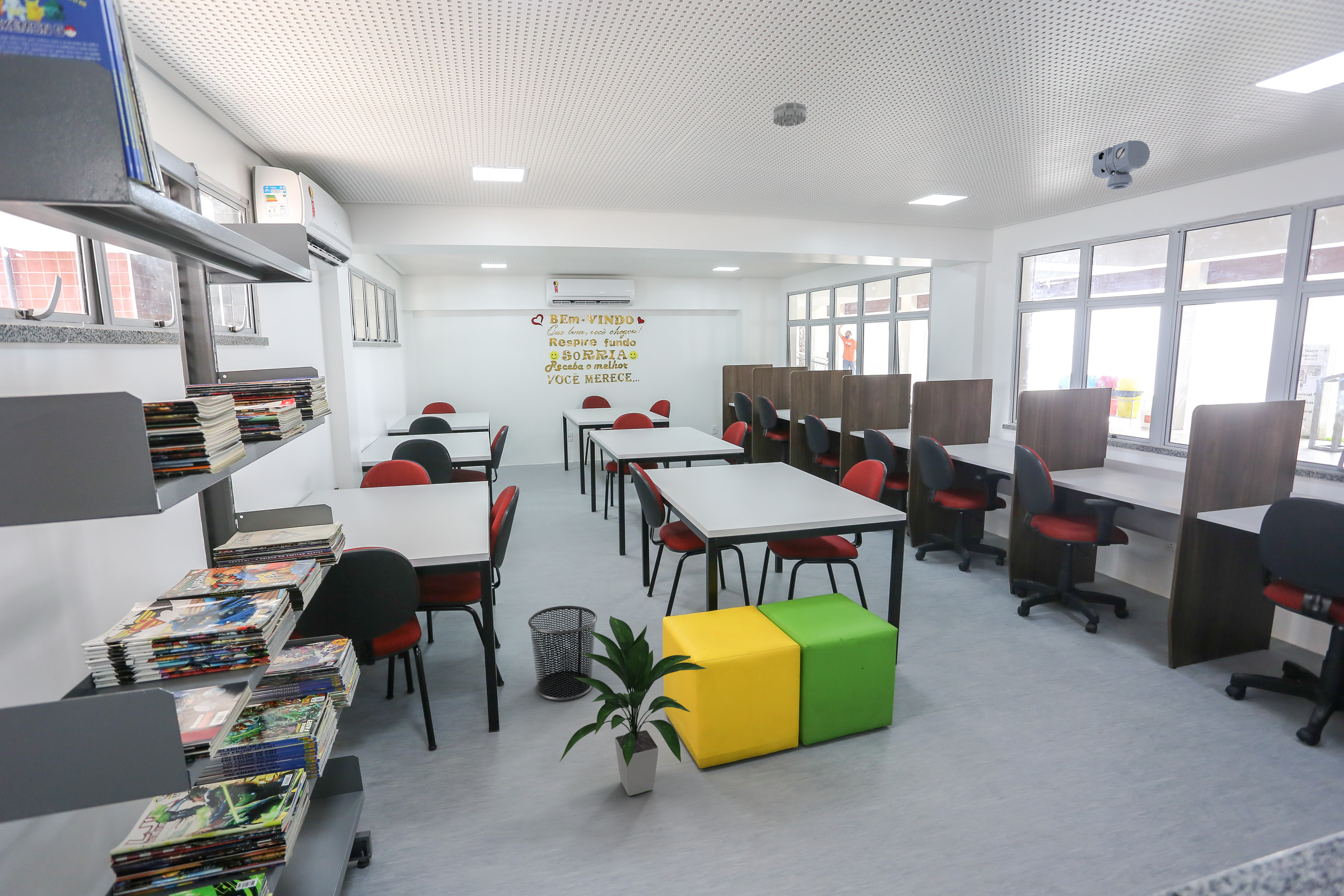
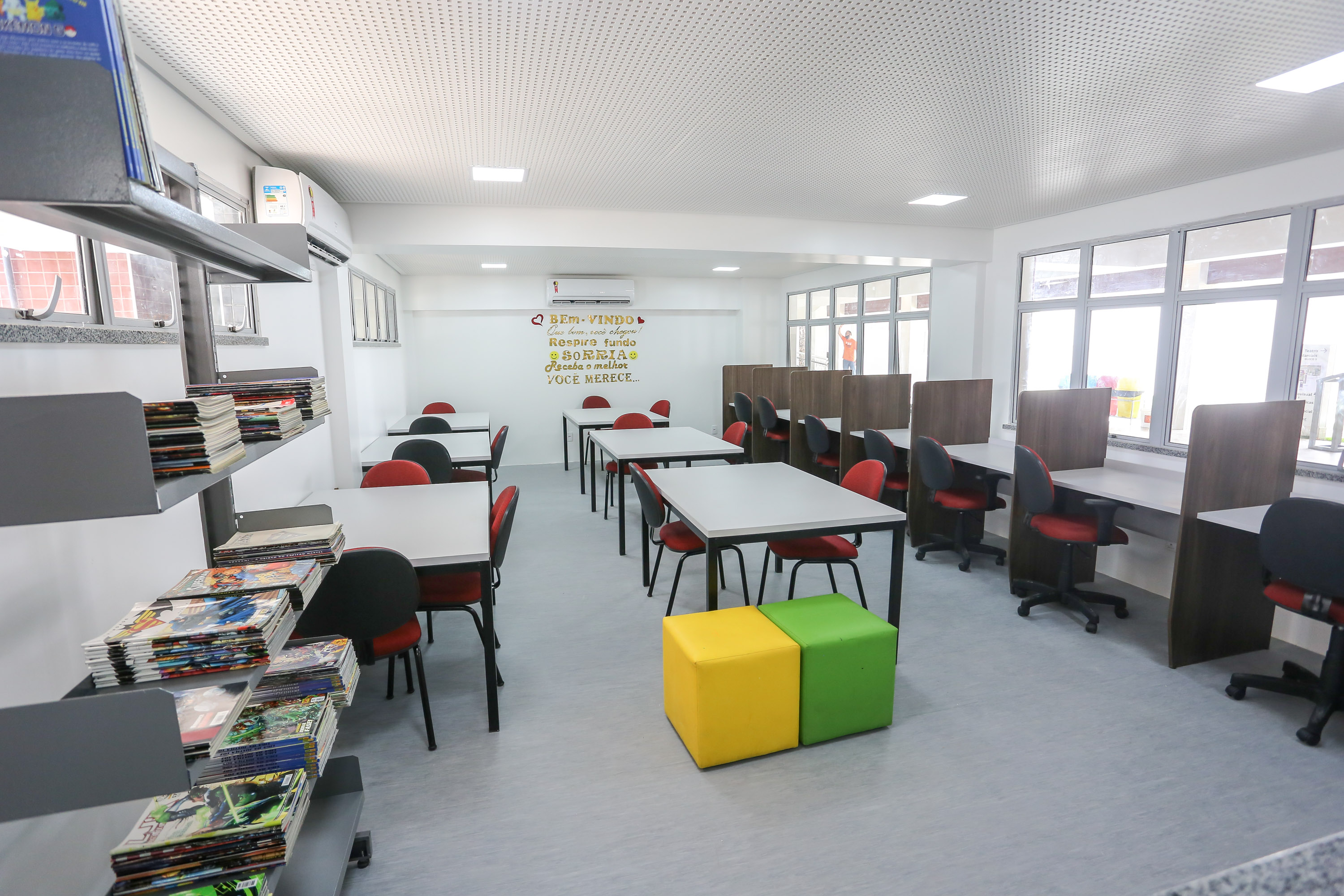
- smoke detector [773,102,807,127]
- indoor plant [559,615,707,796]
- waste bin [528,605,598,701]
- security camera [1091,140,1150,190]
